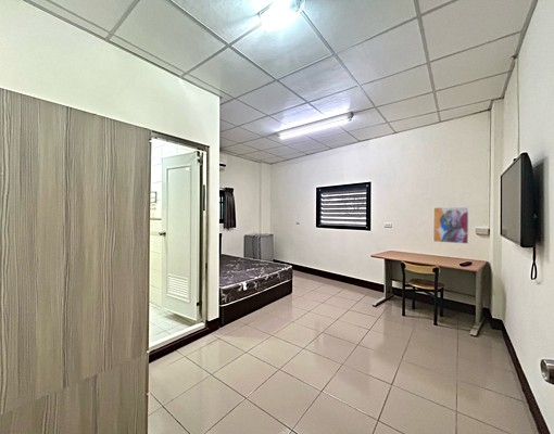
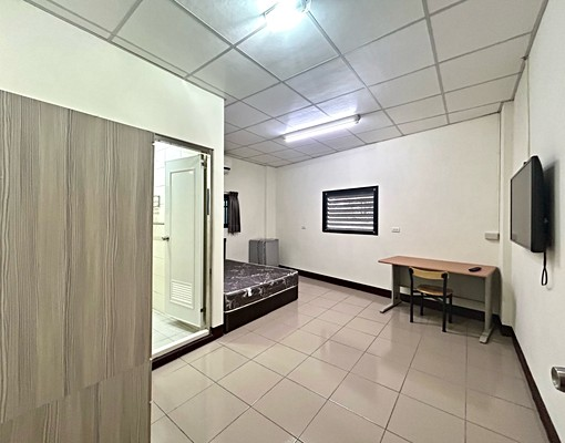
- wall art [432,206,470,245]
